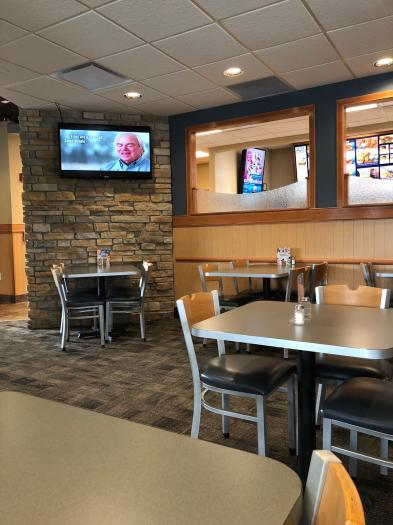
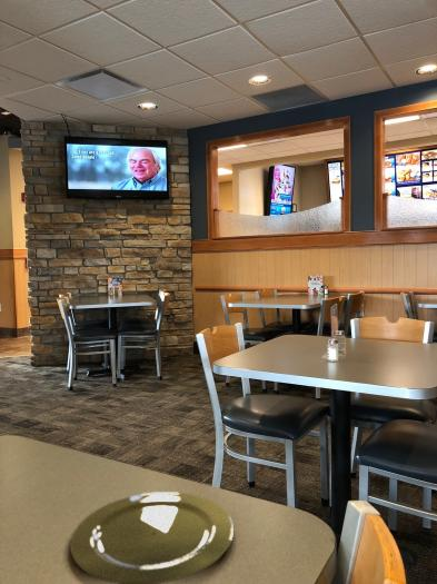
+ plate [69,491,235,584]
